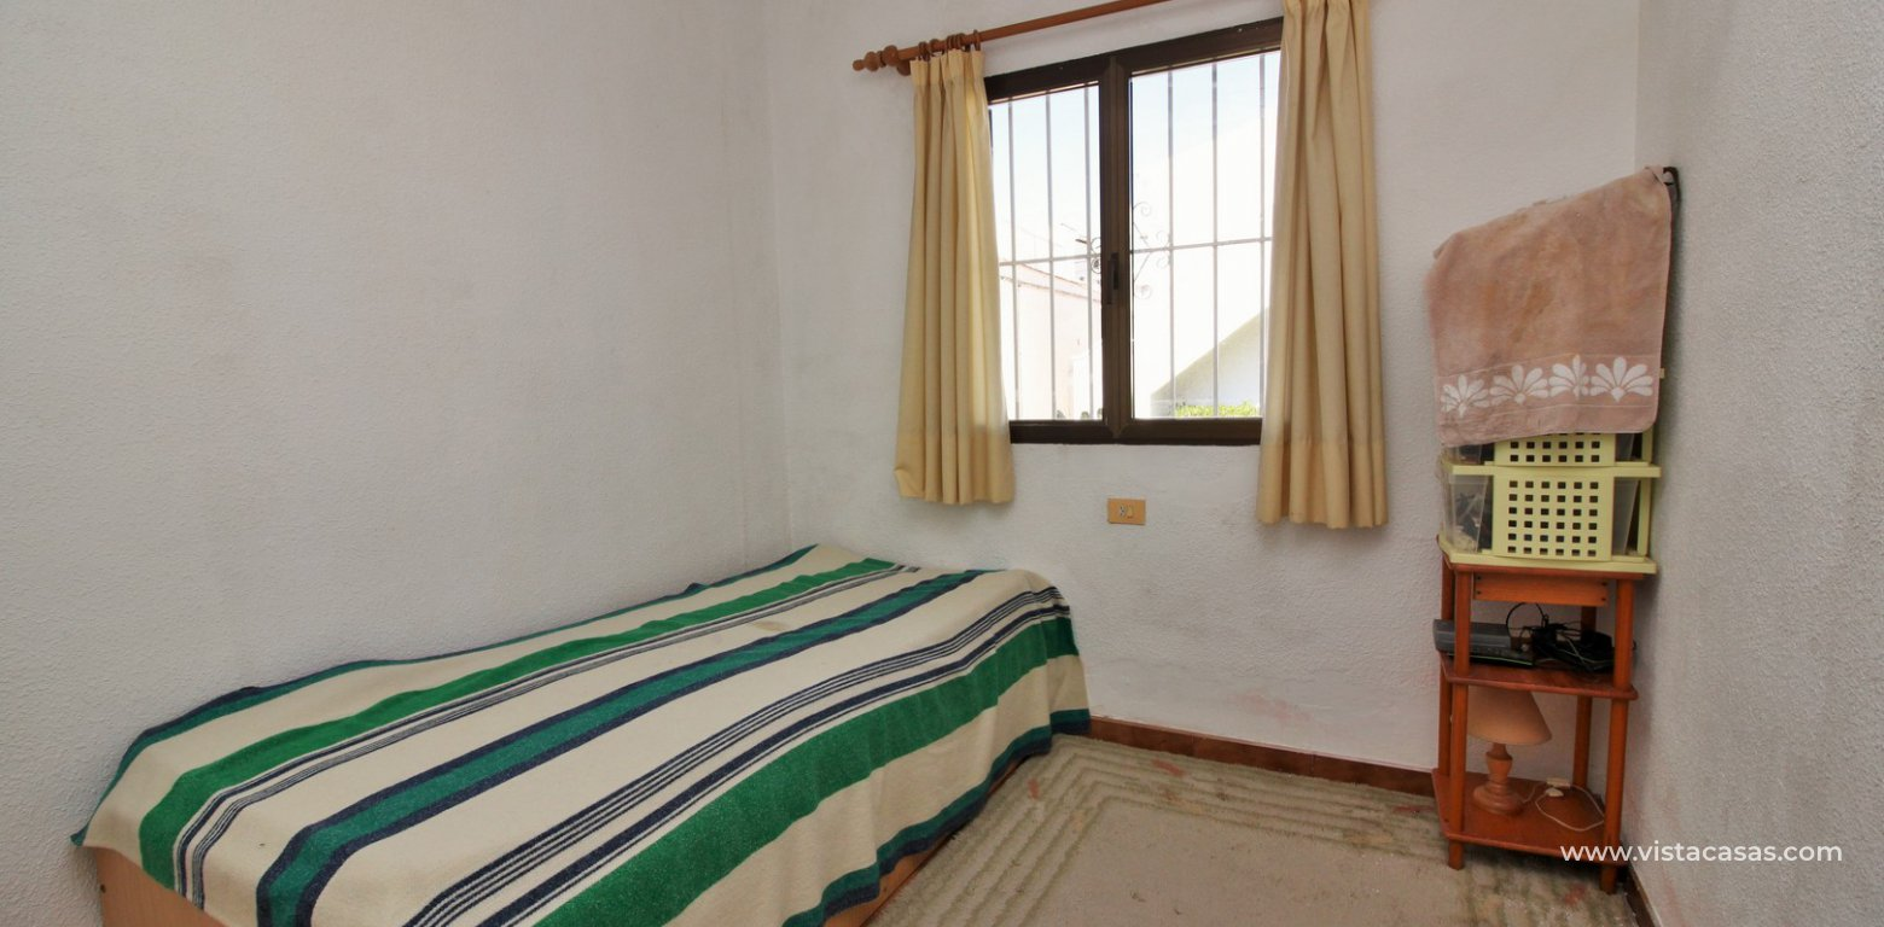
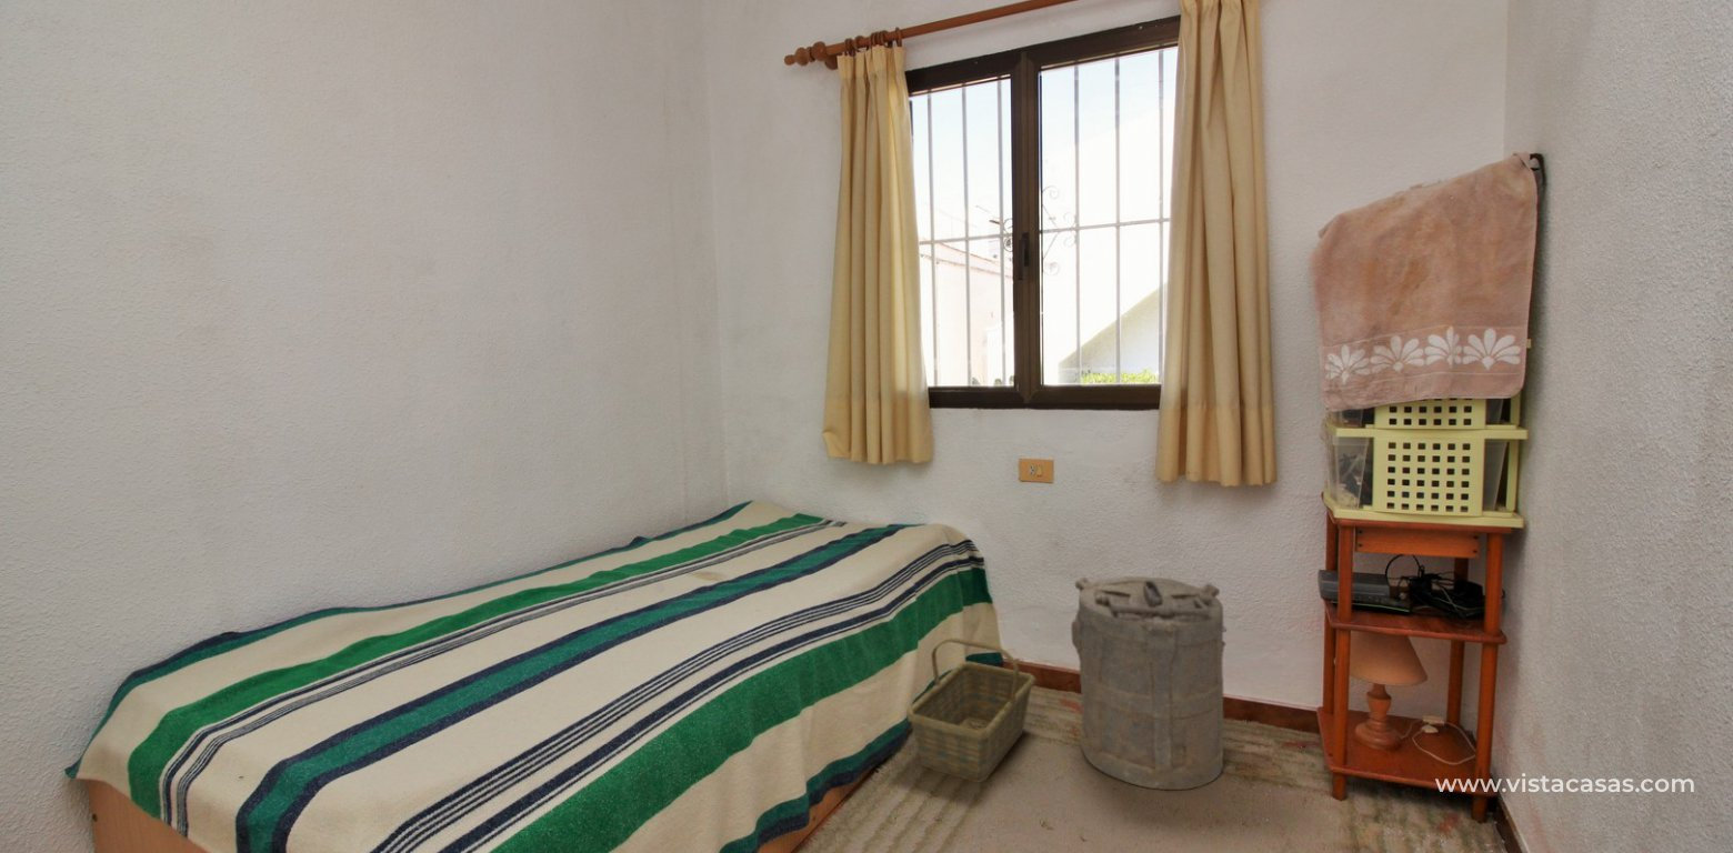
+ laundry hamper [1070,575,1228,791]
+ basket [905,638,1036,784]
